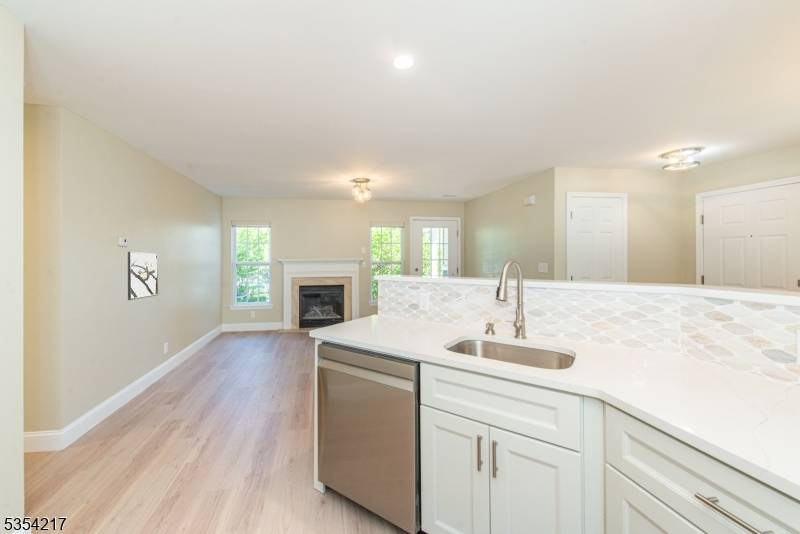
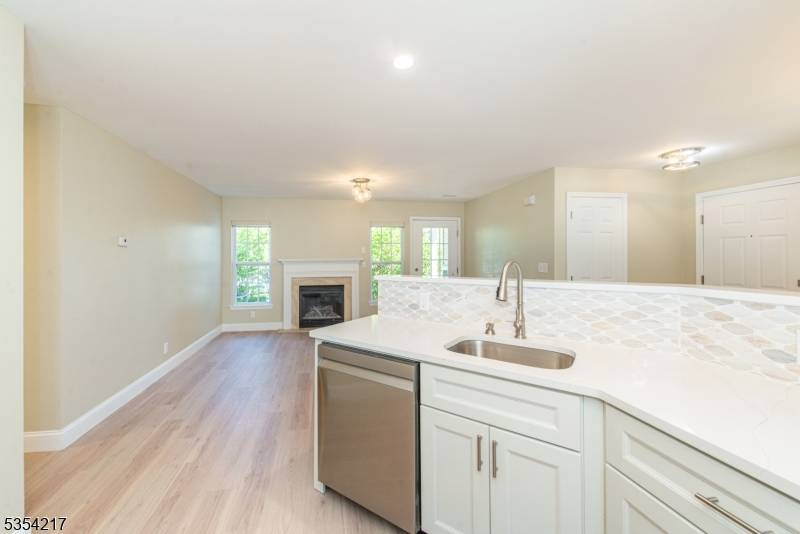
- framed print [127,251,159,301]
